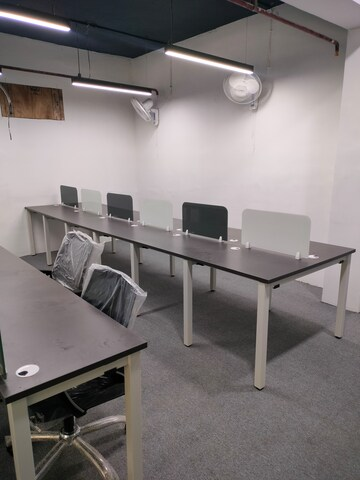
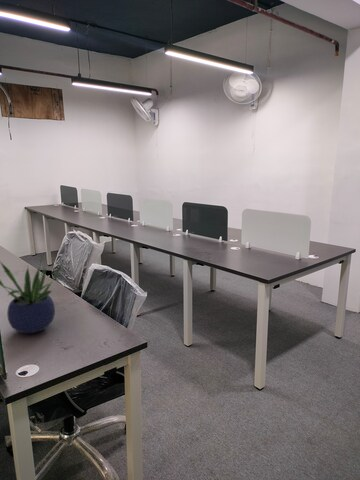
+ potted plant [0,255,64,334]
